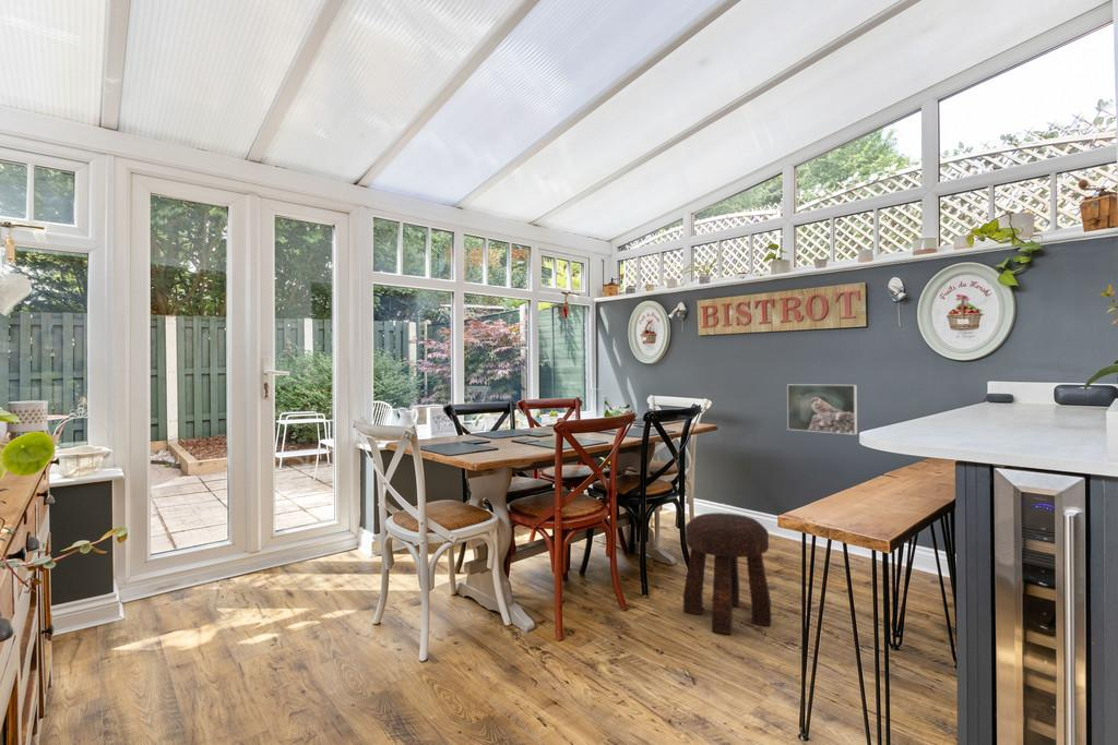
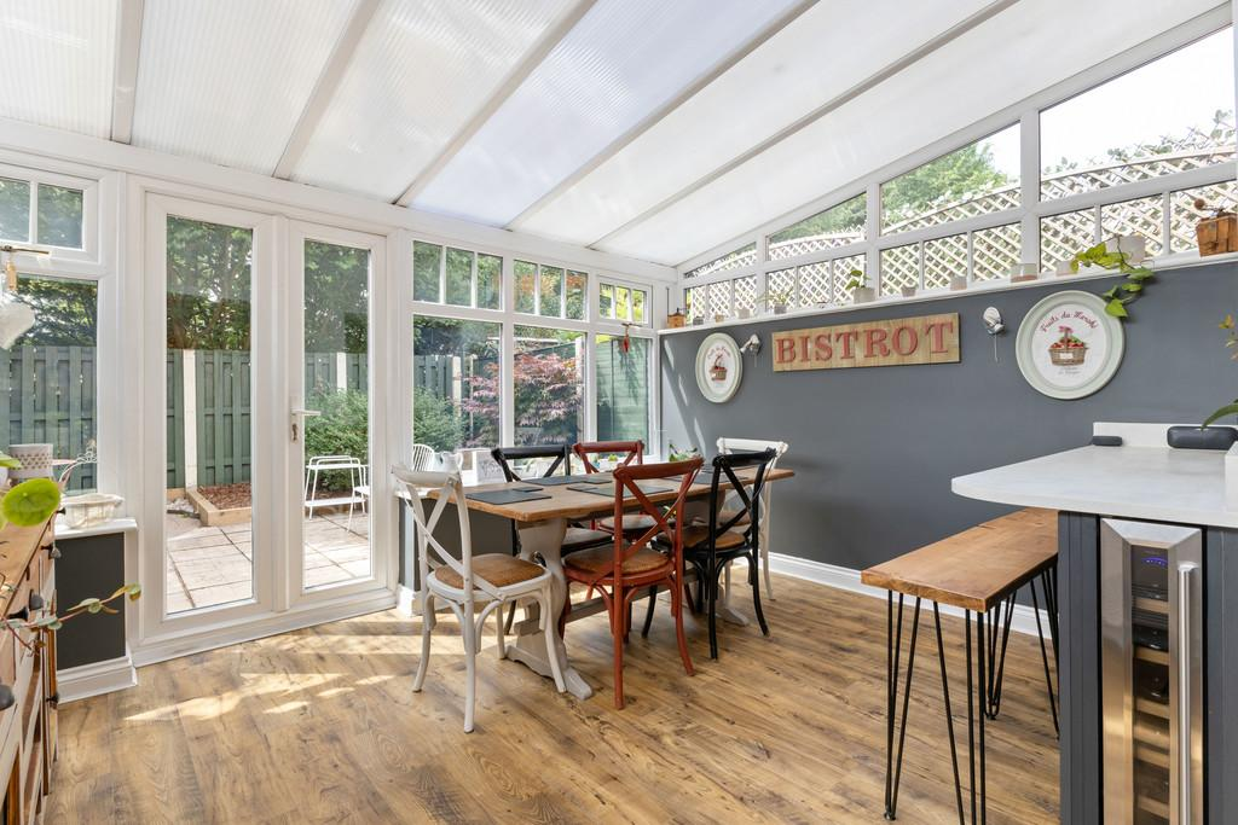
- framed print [786,383,858,436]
- stool [682,512,772,636]
